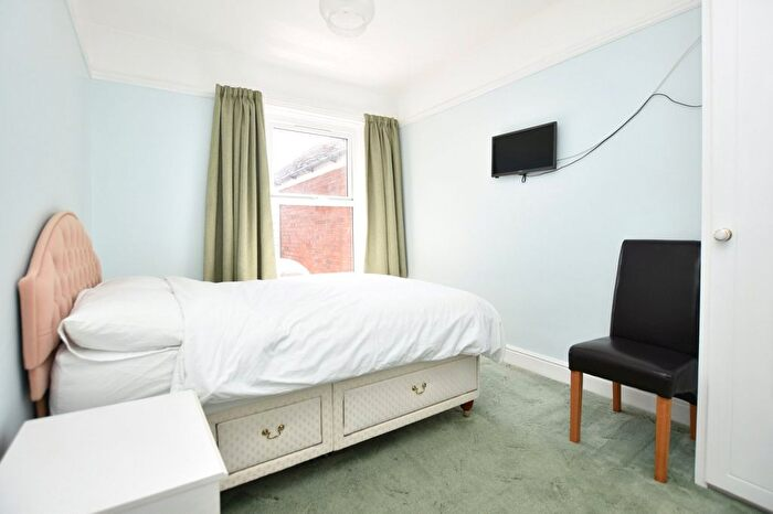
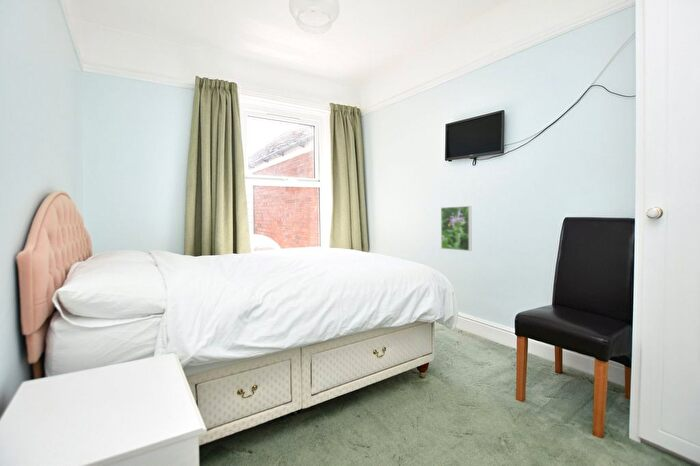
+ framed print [440,205,473,252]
